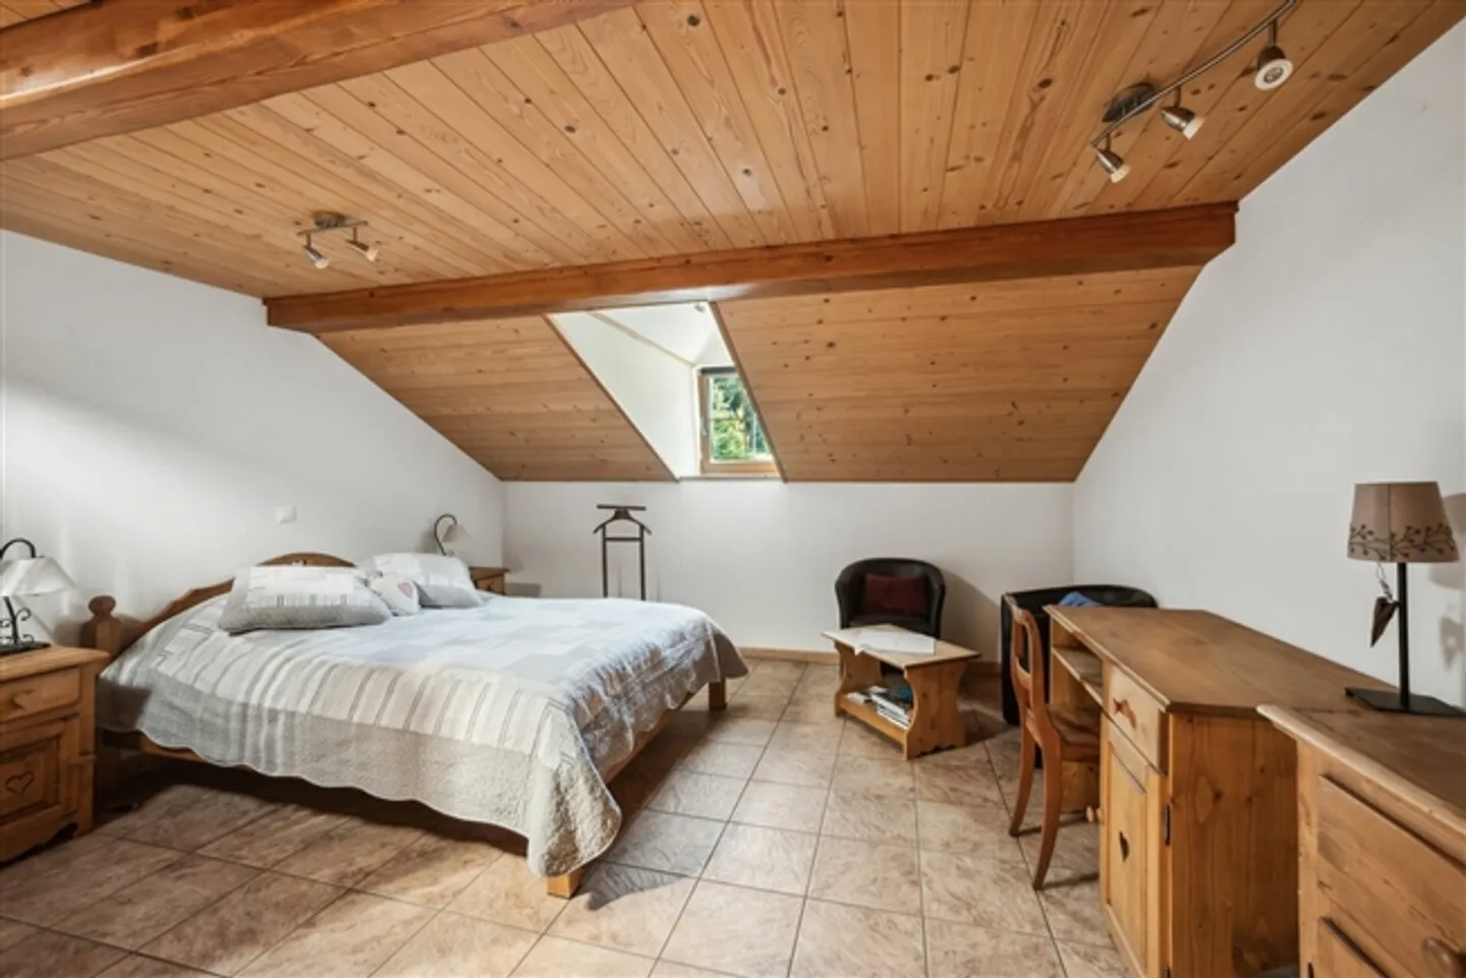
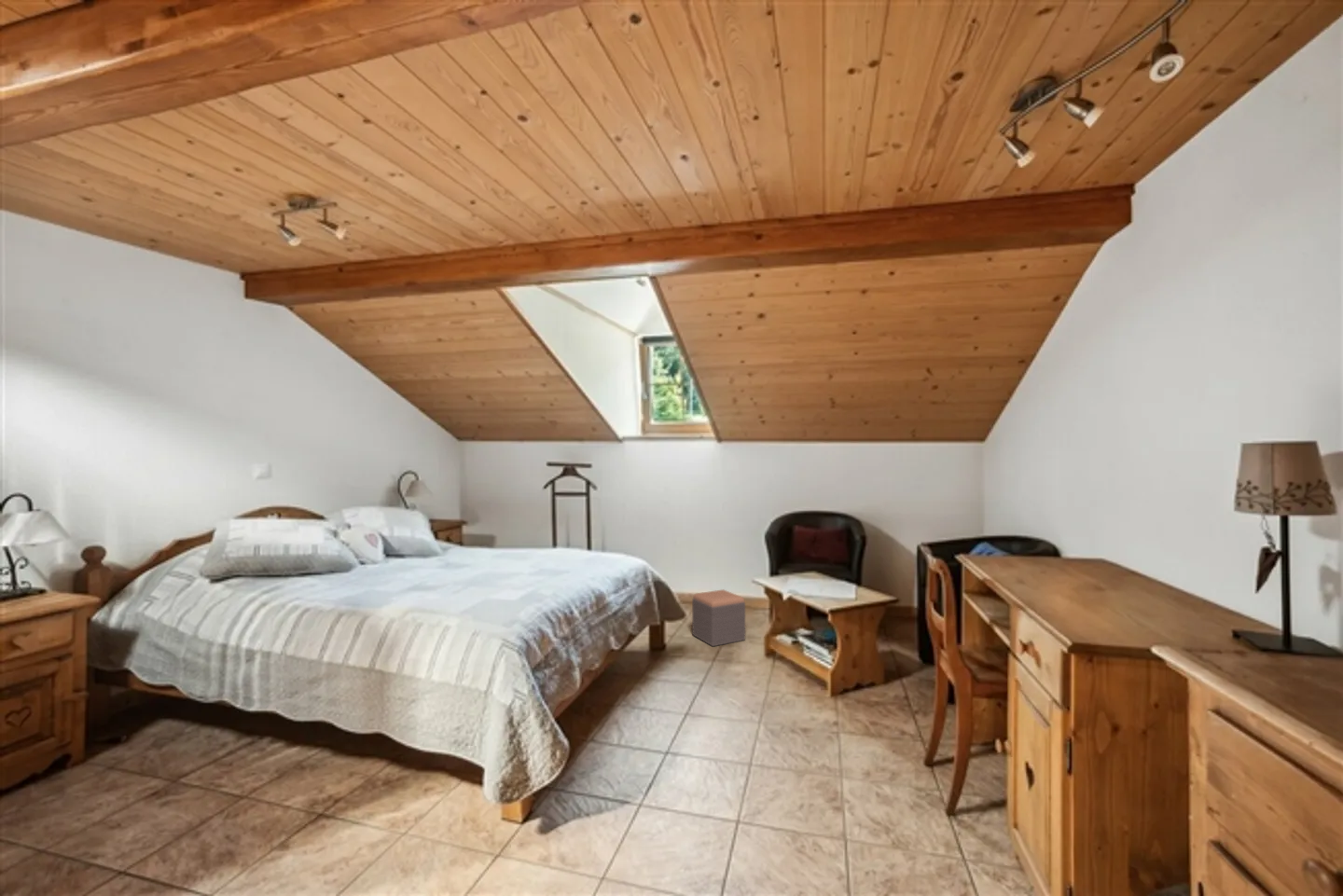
+ footstool [691,588,746,647]
